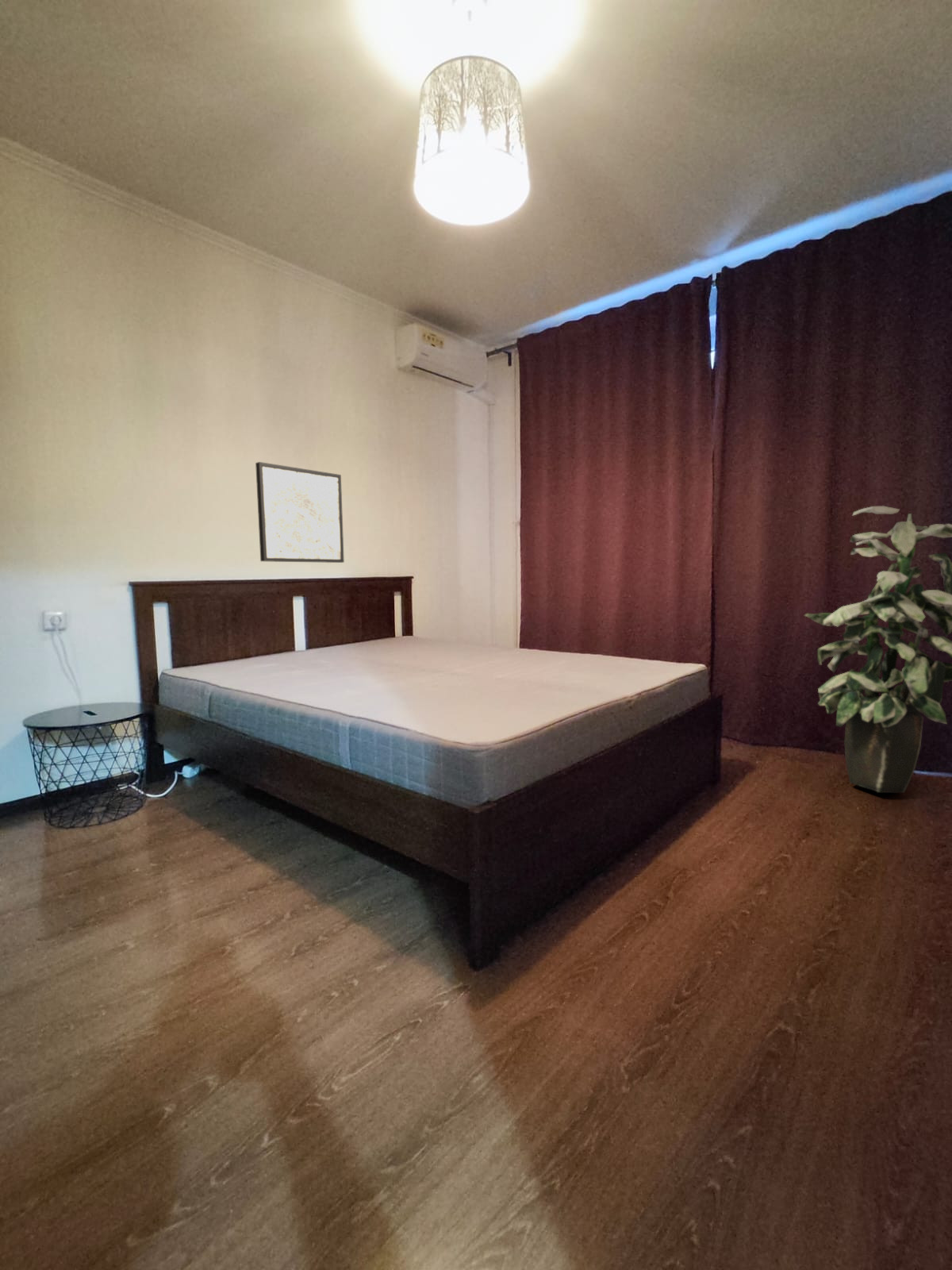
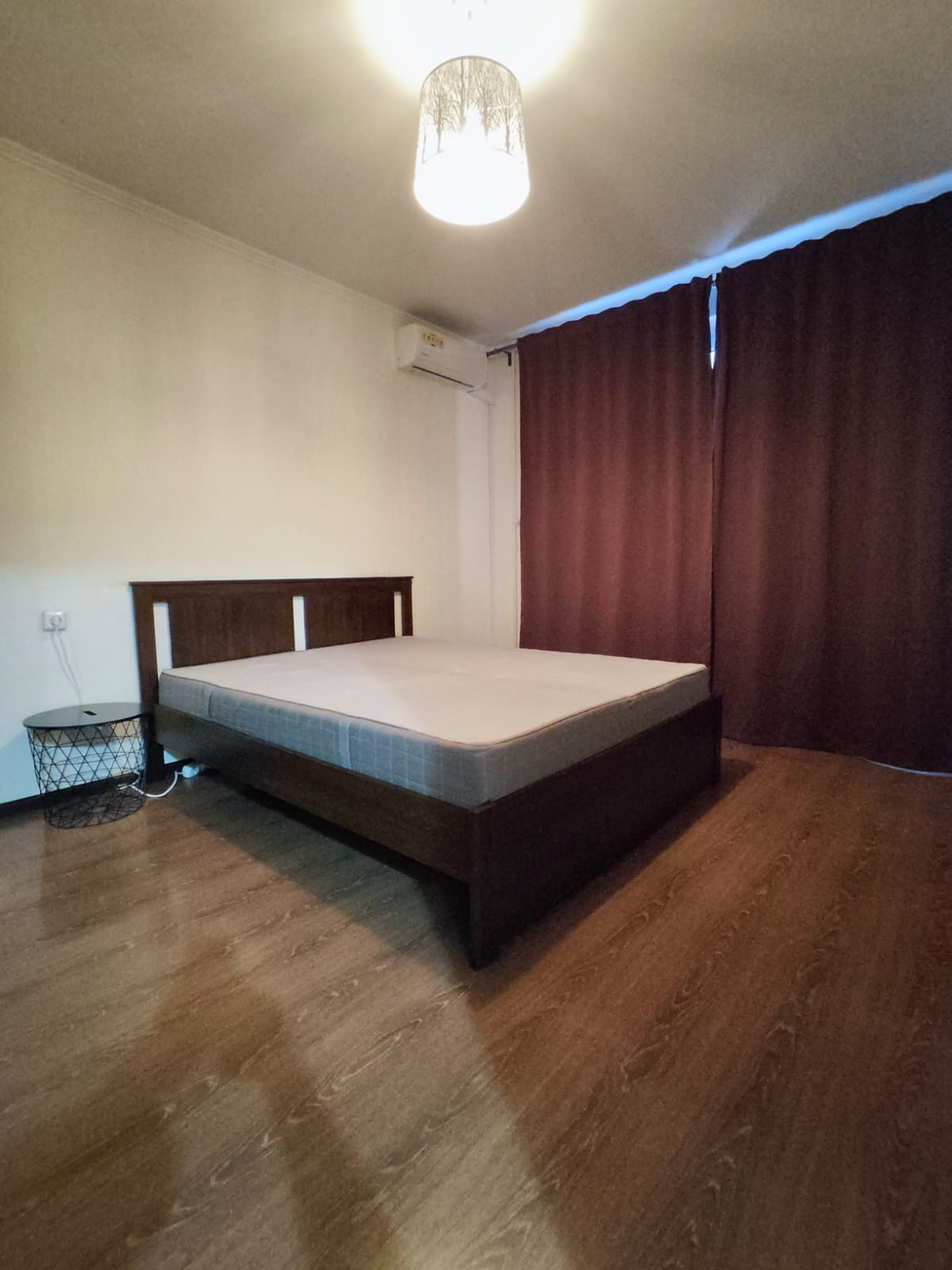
- wall art [255,461,345,564]
- indoor plant [804,506,952,794]
